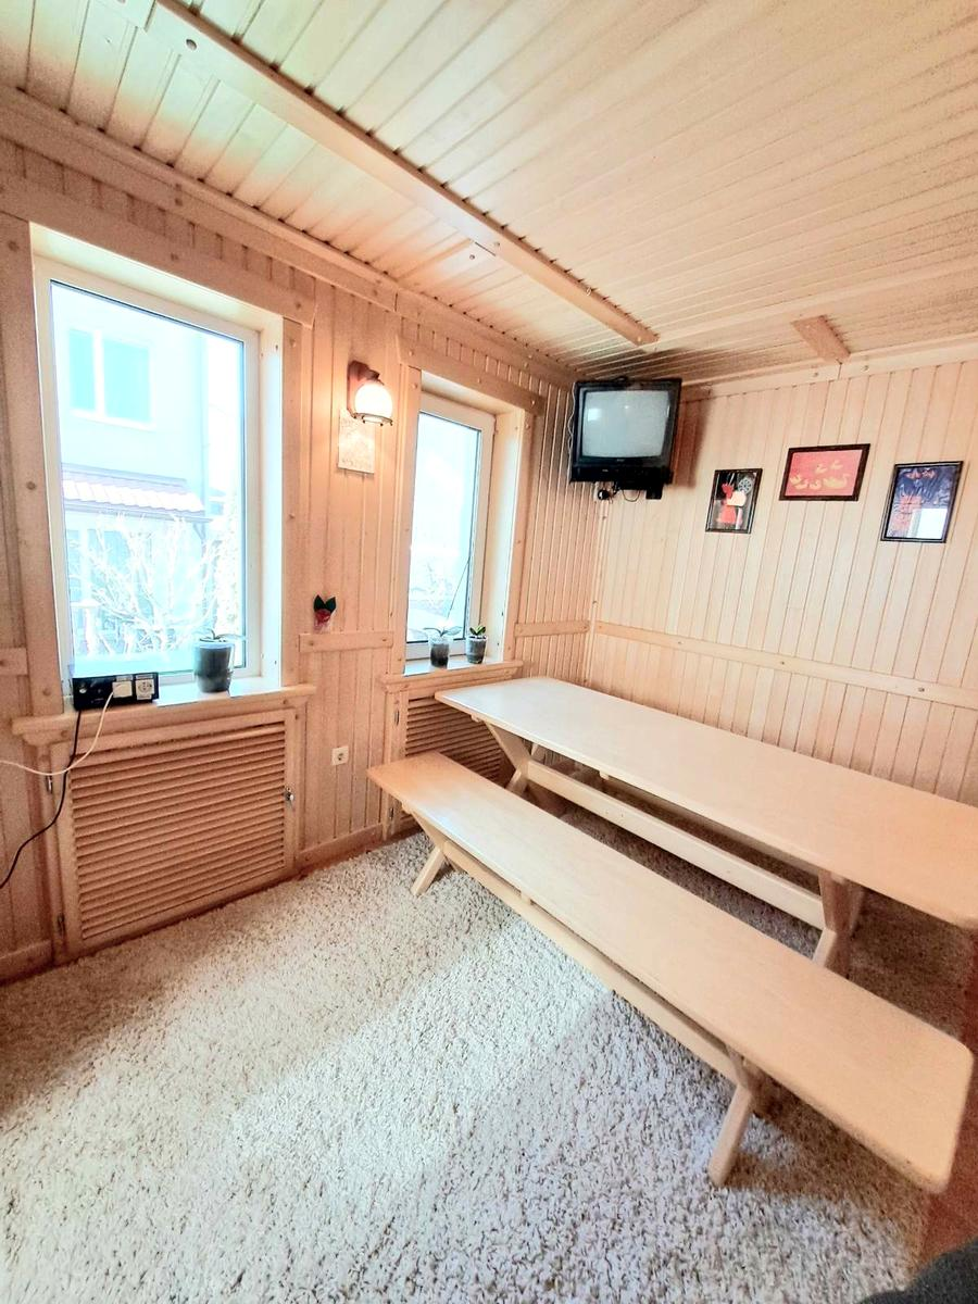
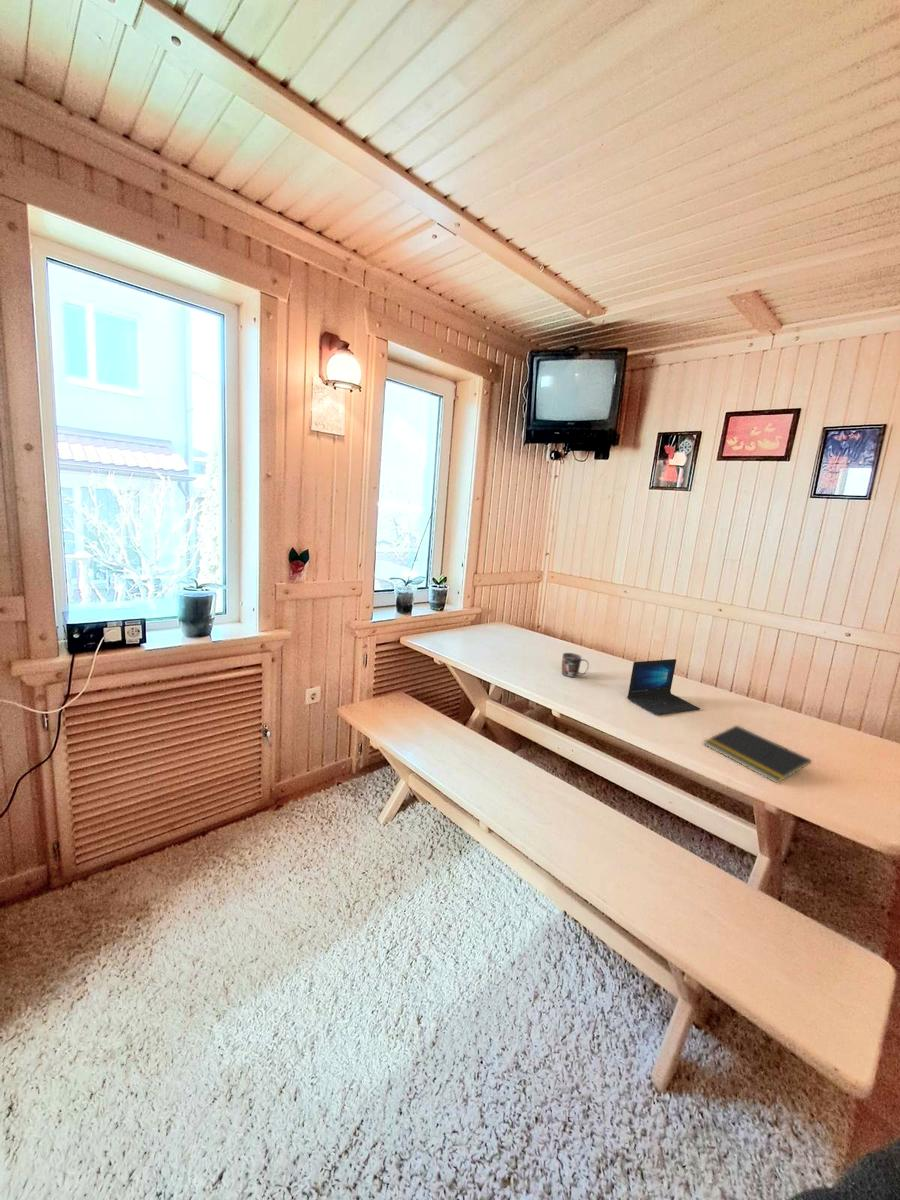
+ notepad [703,724,812,784]
+ laptop [626,658,701,716]
+ mug [561,652,590,678]
